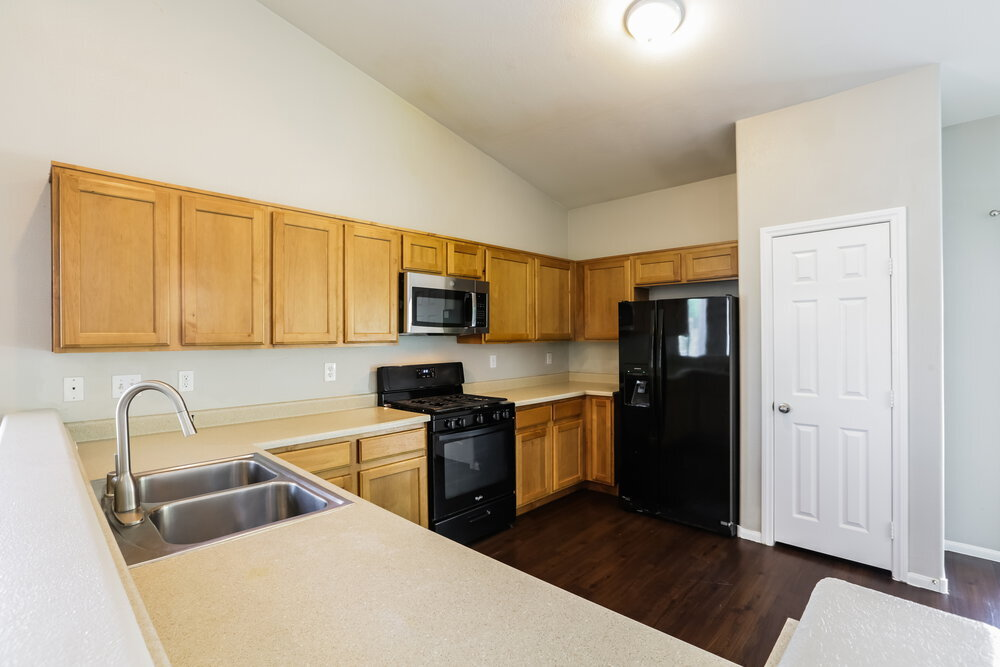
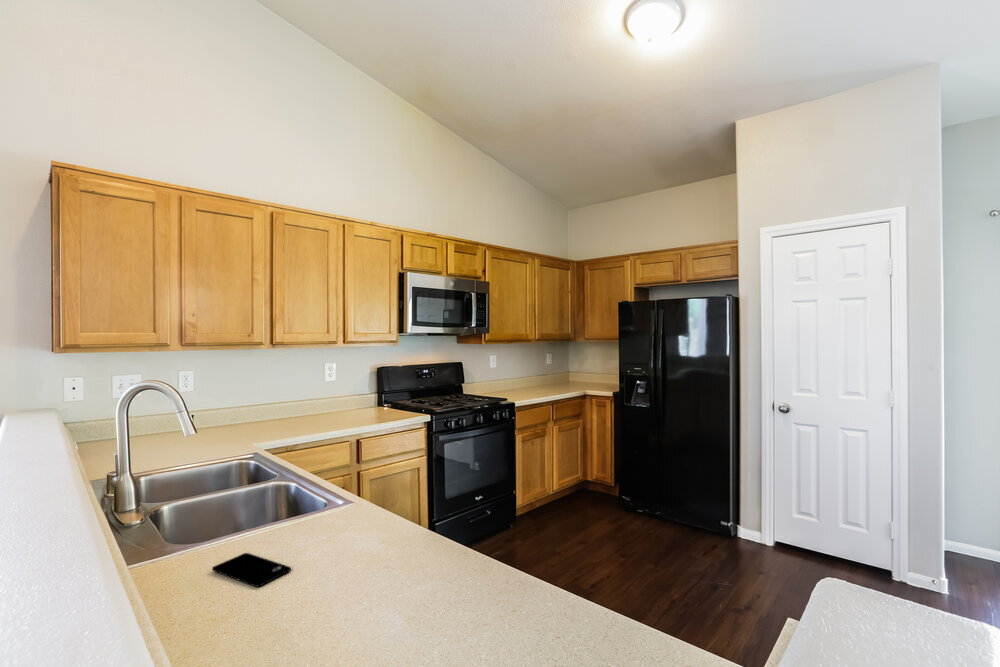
+ smartphone [211,552,292,588]
